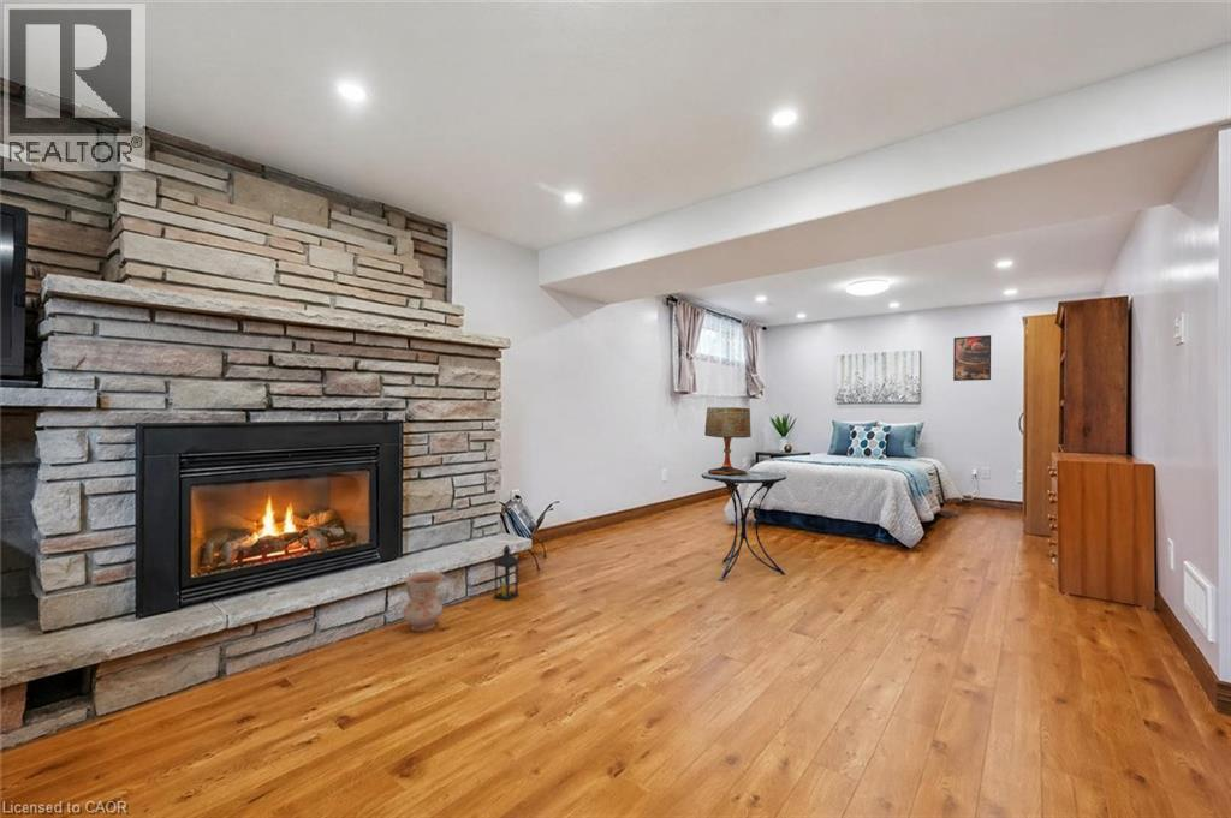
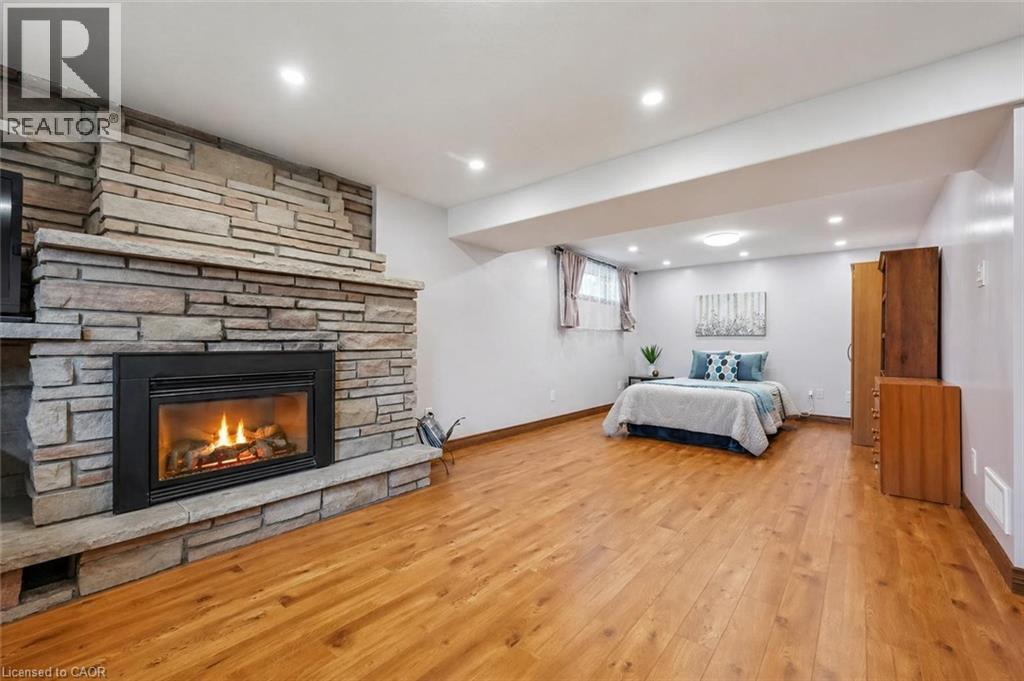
- table lamp [703,406,753,476]
- side table [701,470,787,581]
- ceramic jug [402,571,445,633]
- lantern [492,543,521,602]
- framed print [952,334,992,382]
